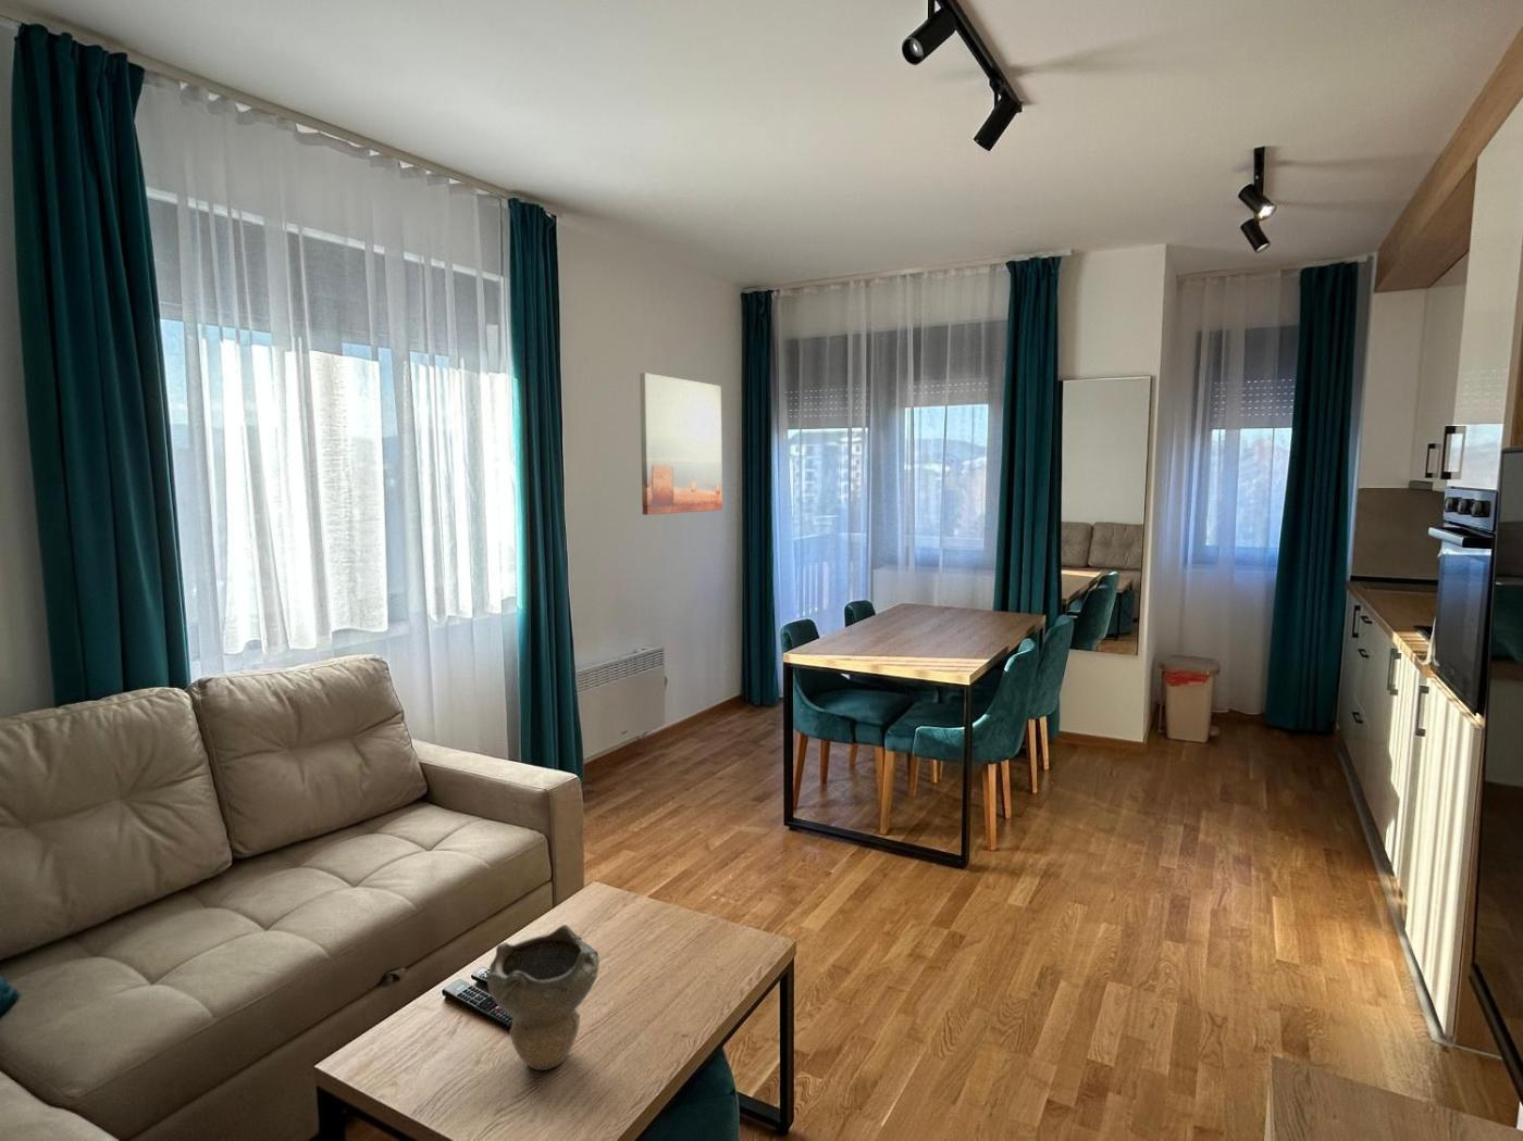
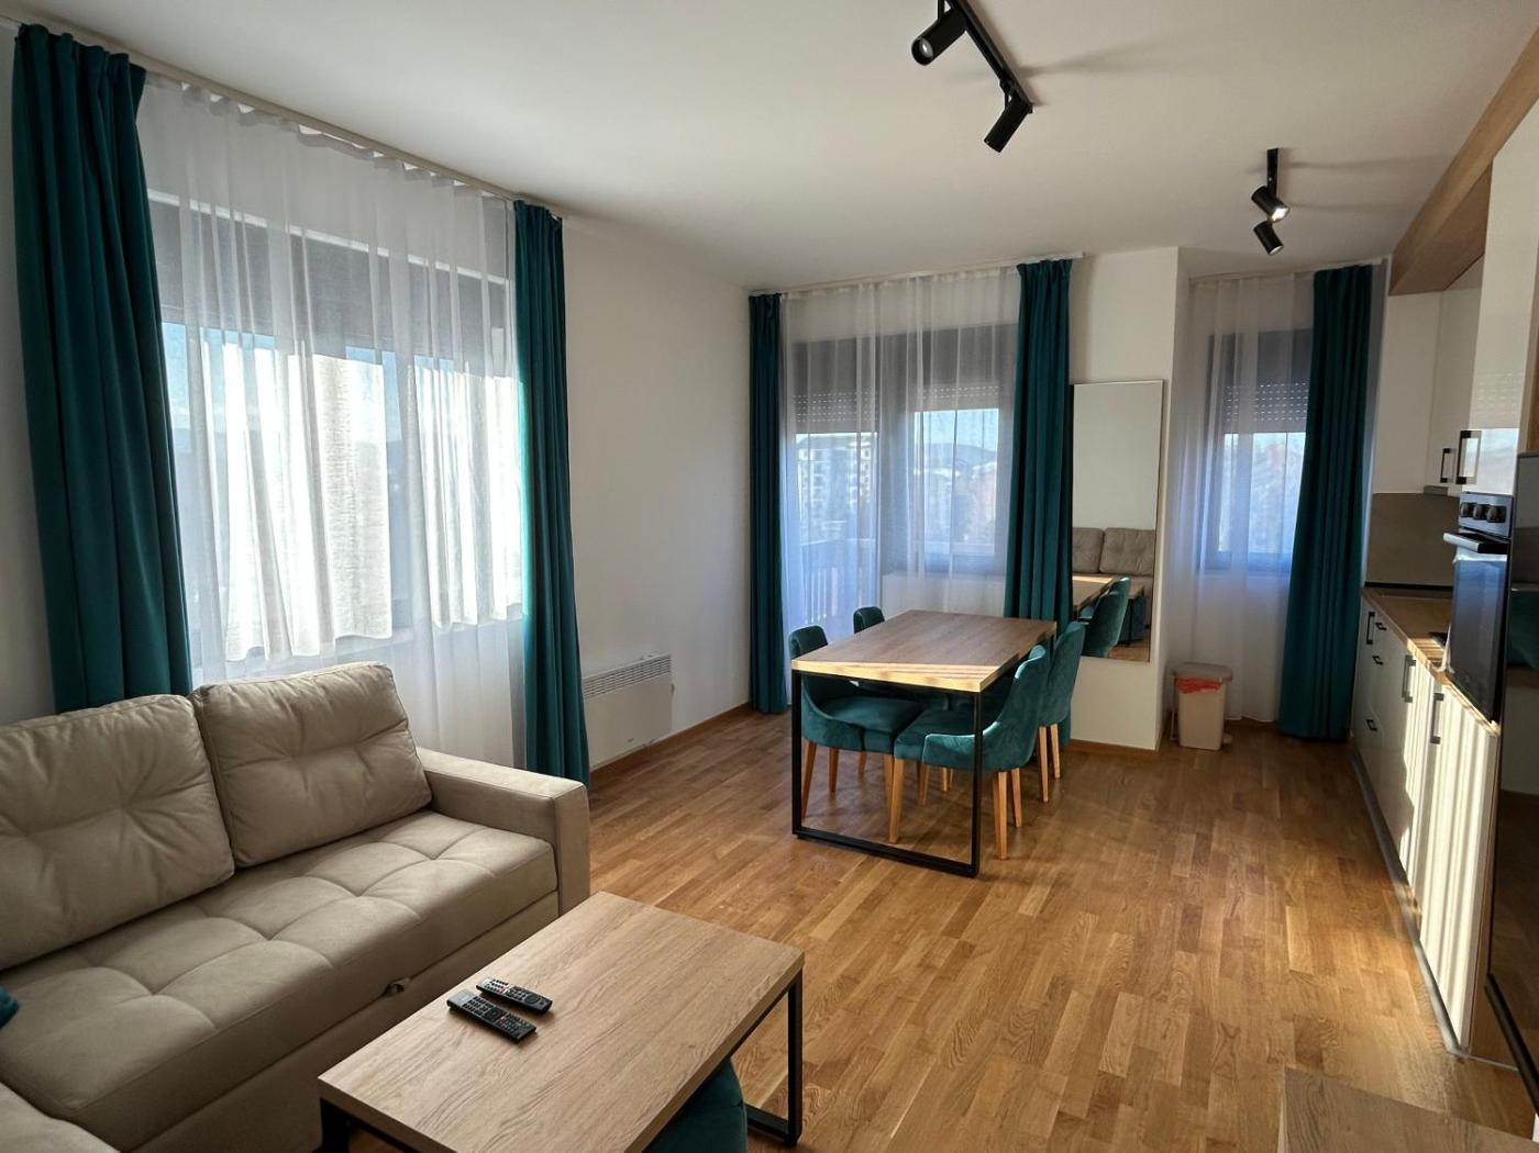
- decorative bowl [486,924,601,1071]
- wall art [638,372,723,517]
